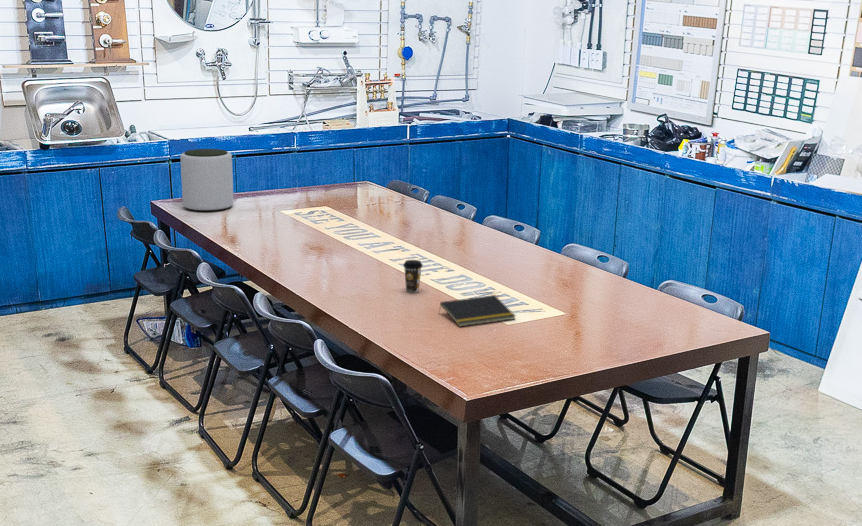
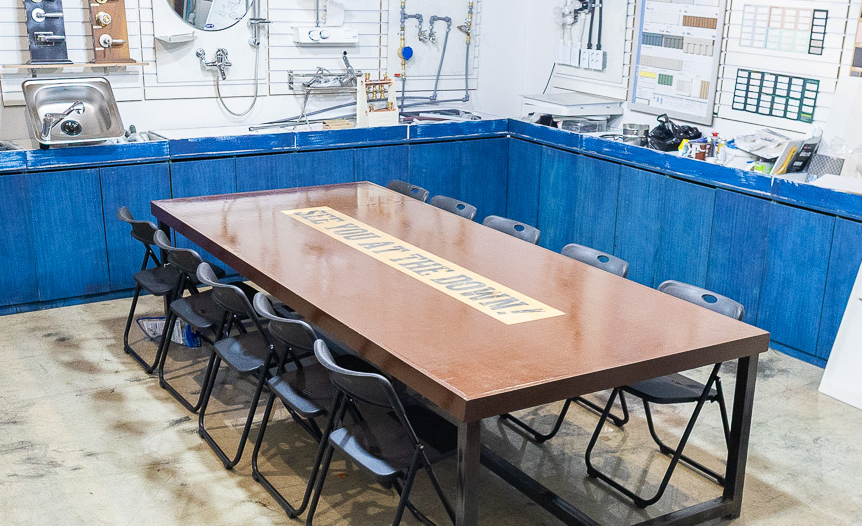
- plant pot [179,148,234,212]
- coffee cup [402,259,424,294]
- notepad [438,294,517,328]
